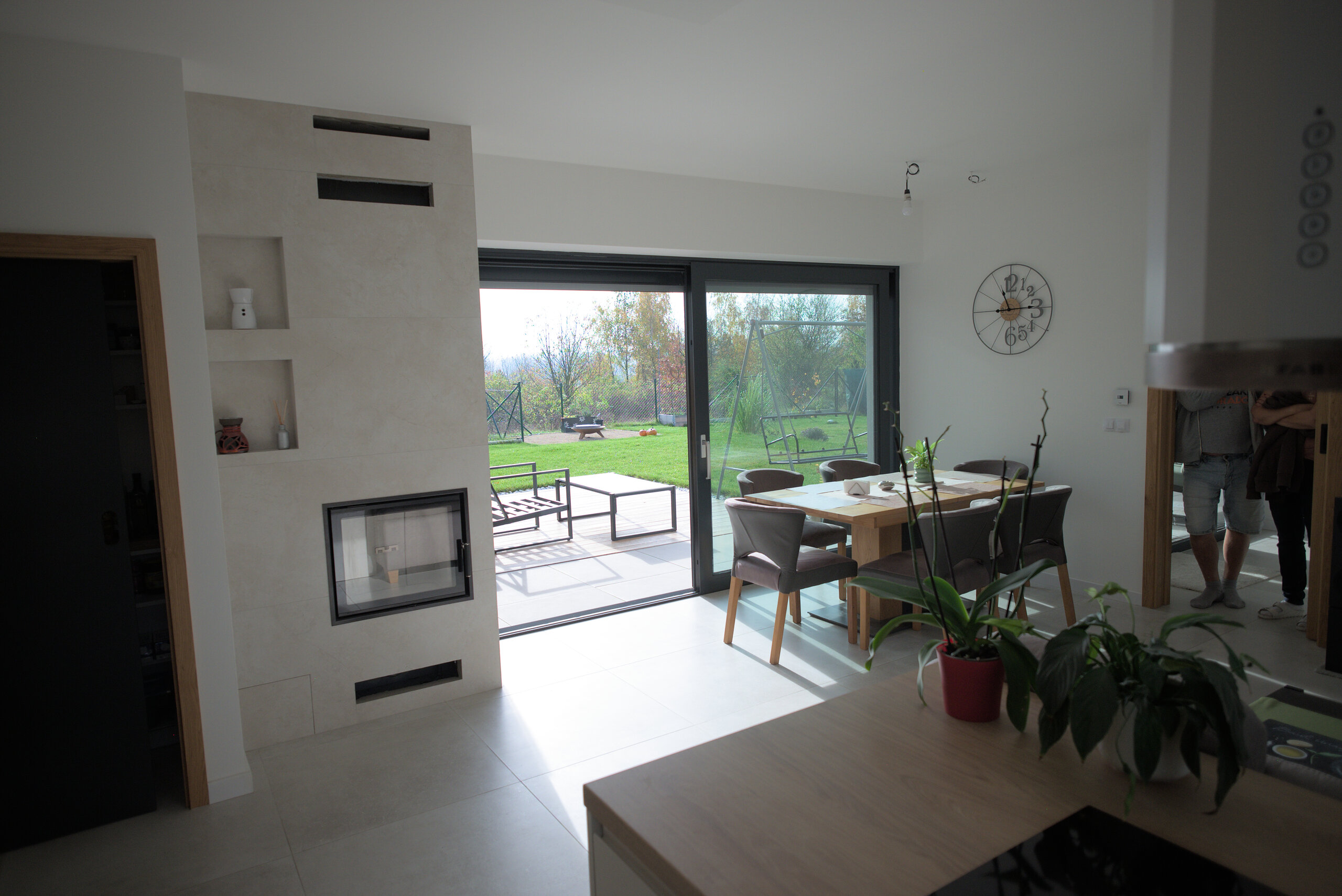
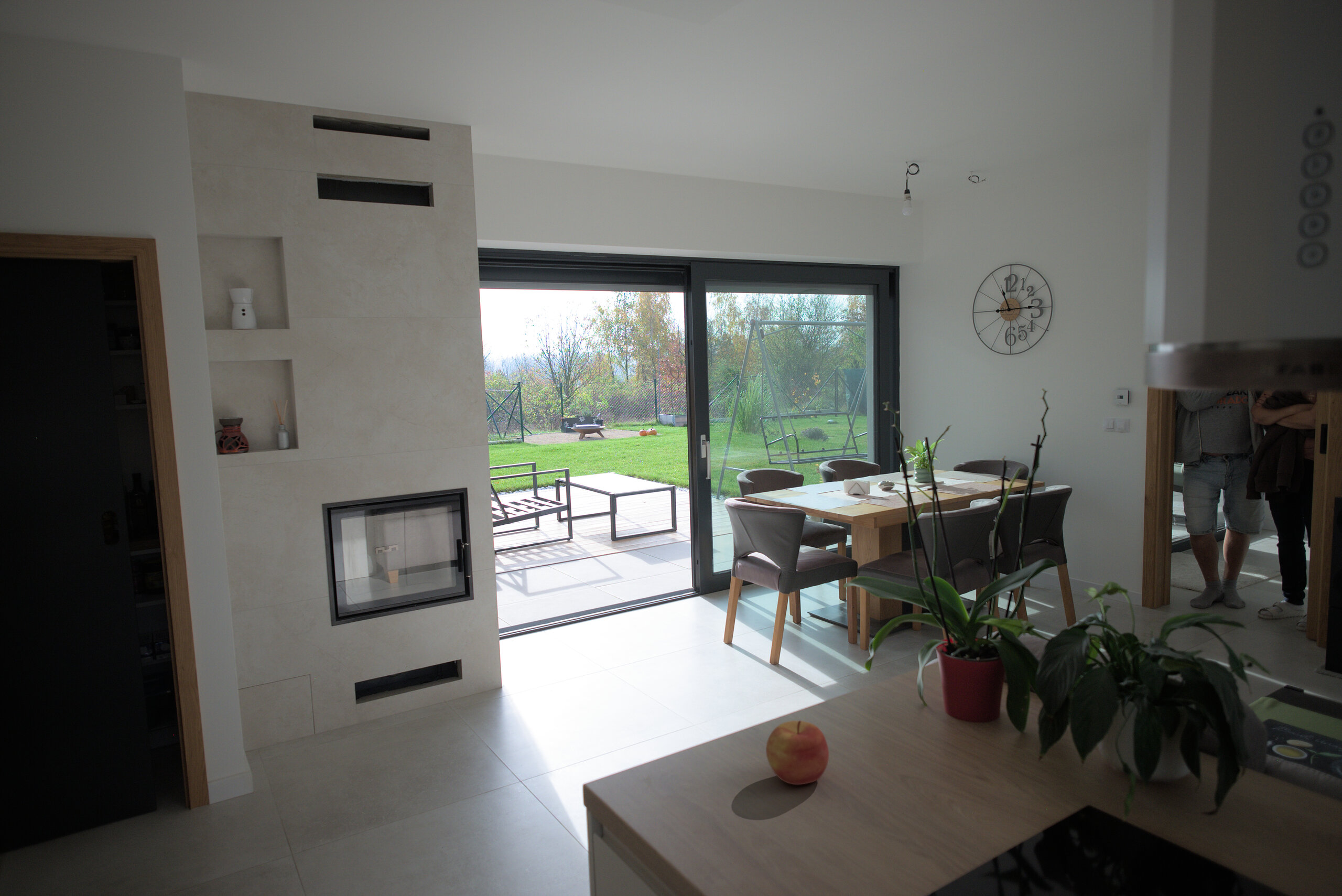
+ apple [765,720,829,785]
